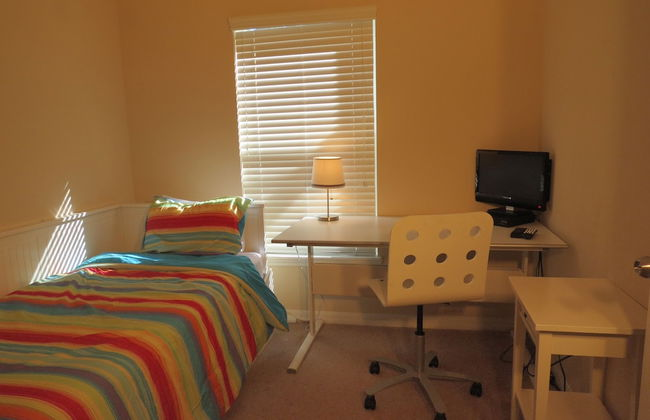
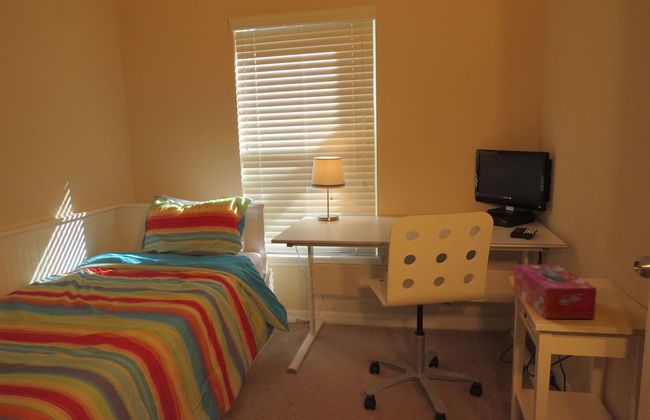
+ tissue box [513,263,597,320]
